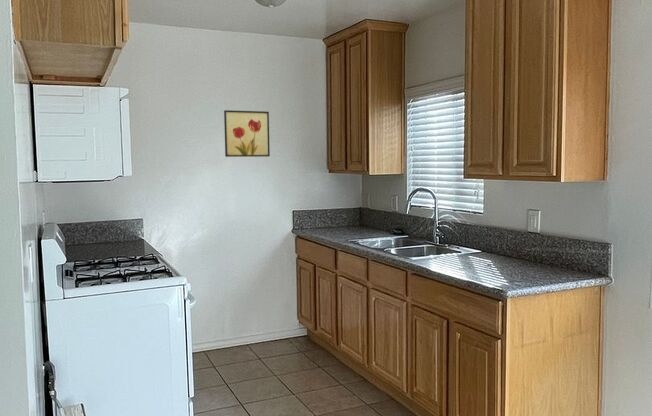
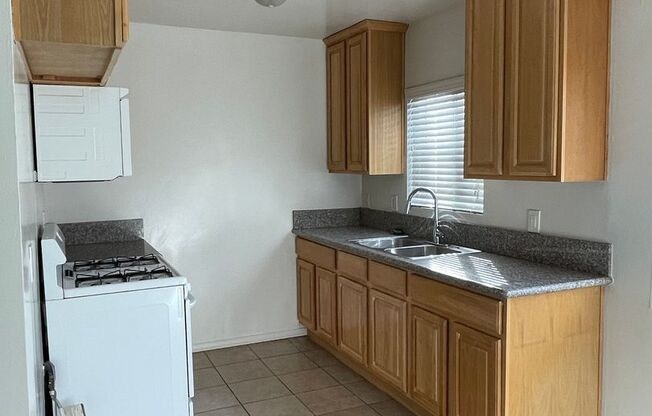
- wall art [223,109,271,158]
